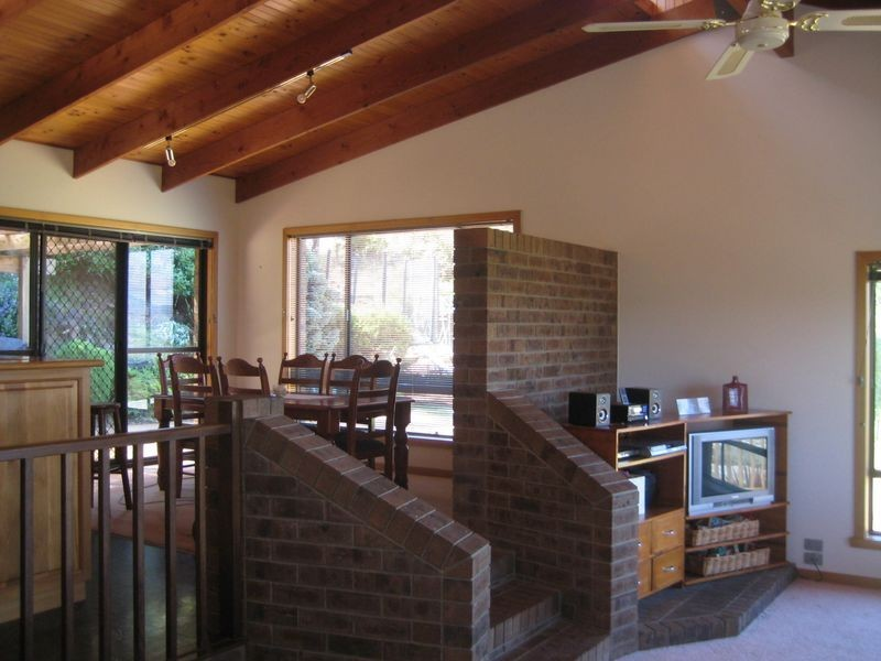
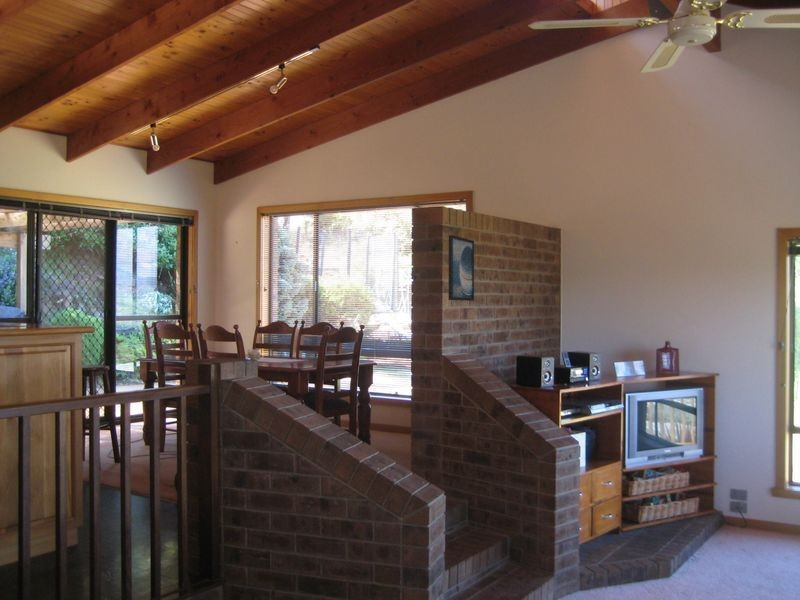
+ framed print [447,234,475,302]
